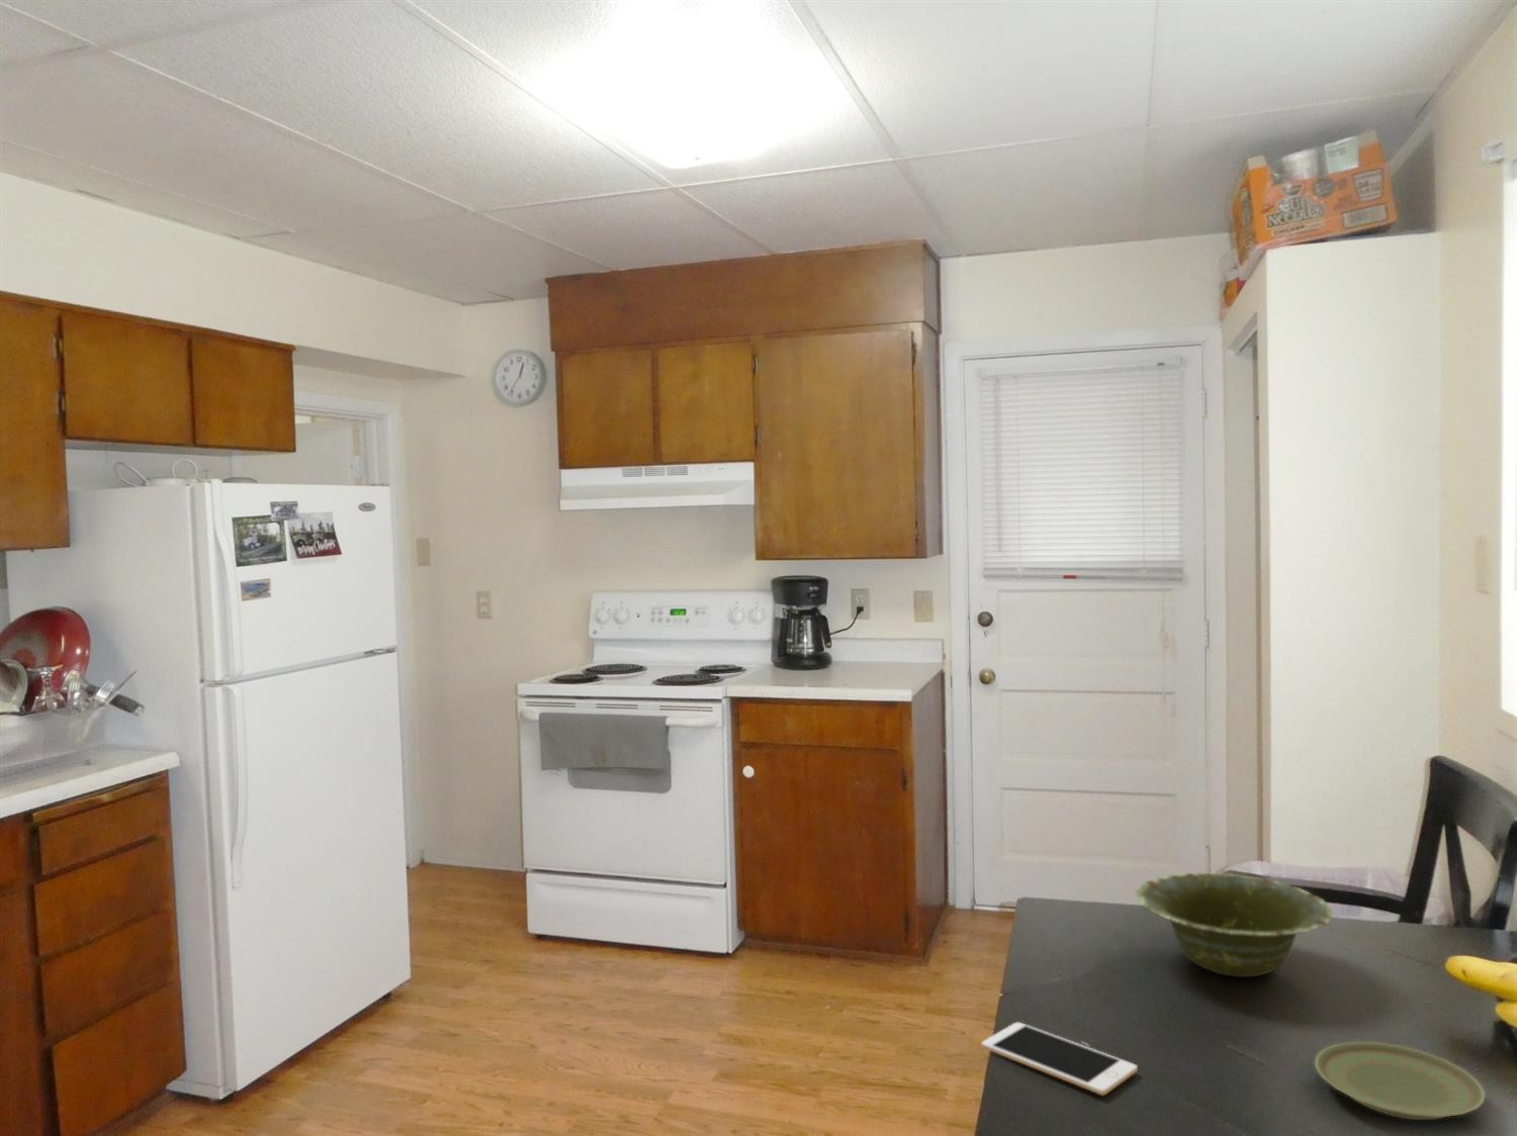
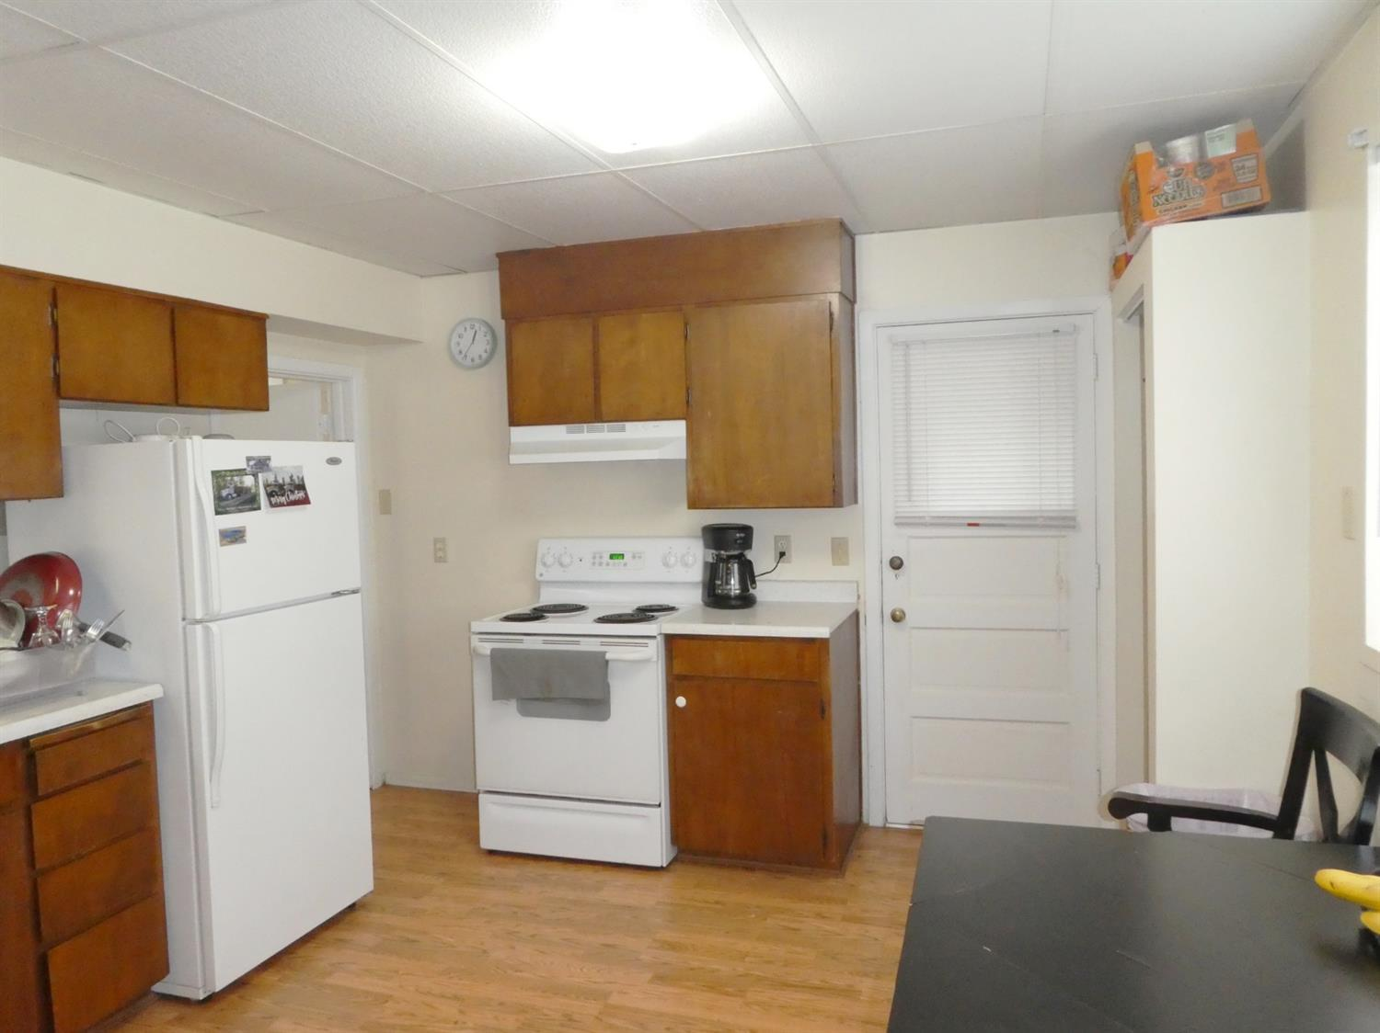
- plate [1314,1041,1487,1120]
- cell phone [980,1021,1139,1097]
- dish [1135,872,1334,978]
